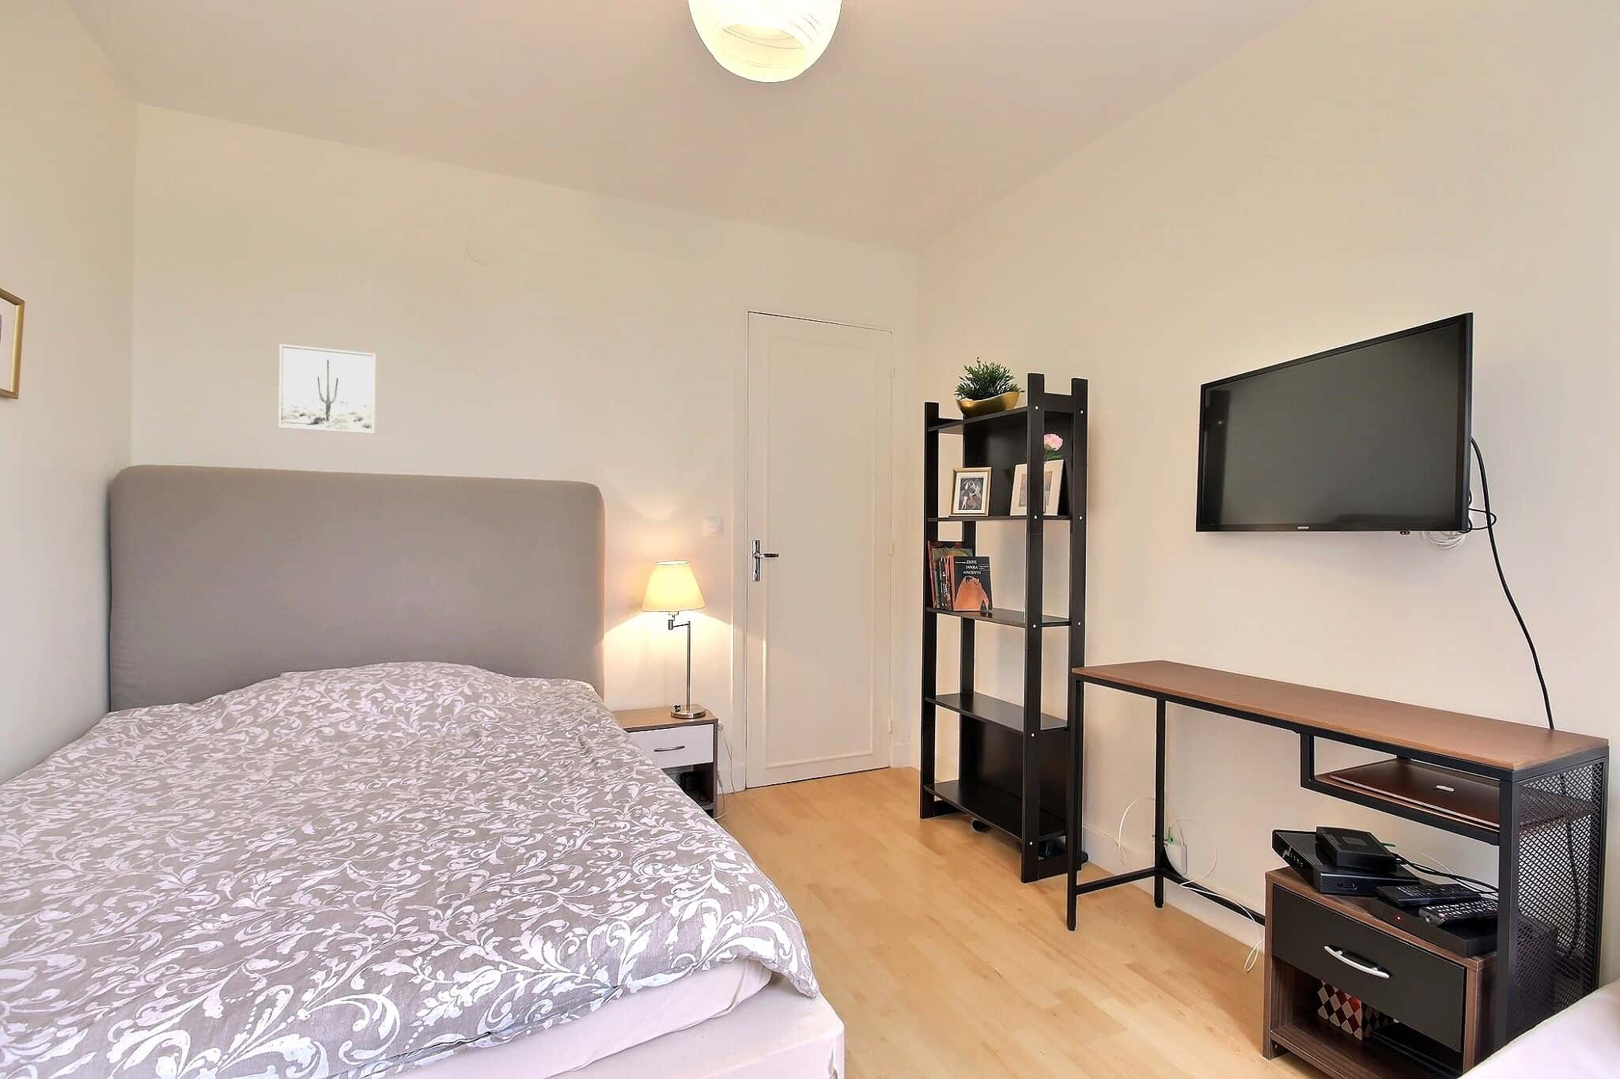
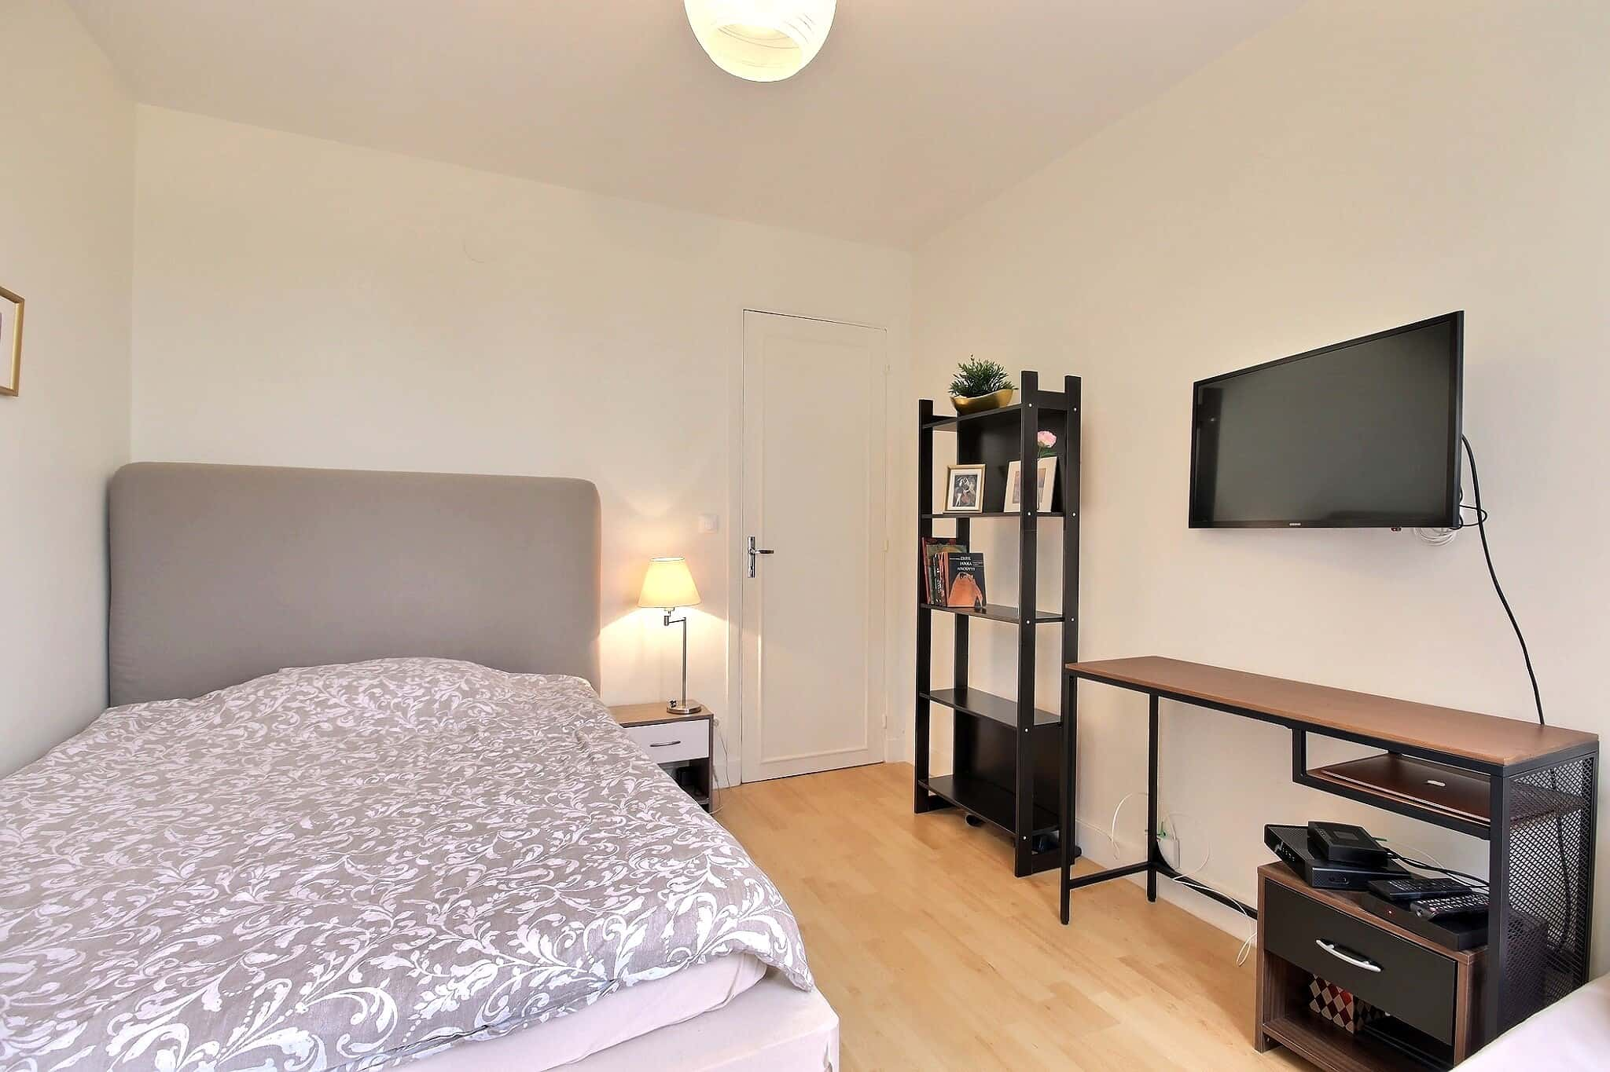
- wall art [278,343,377,435]
